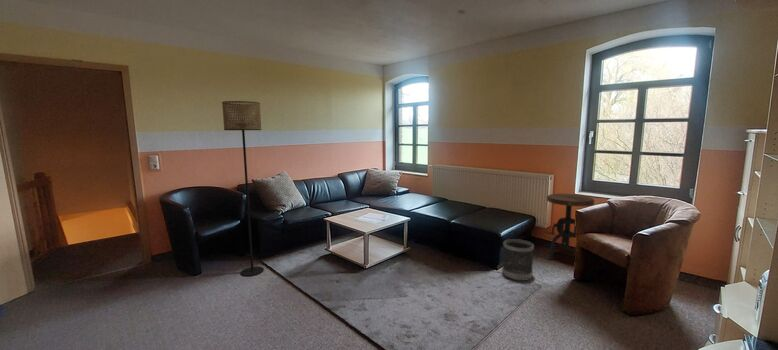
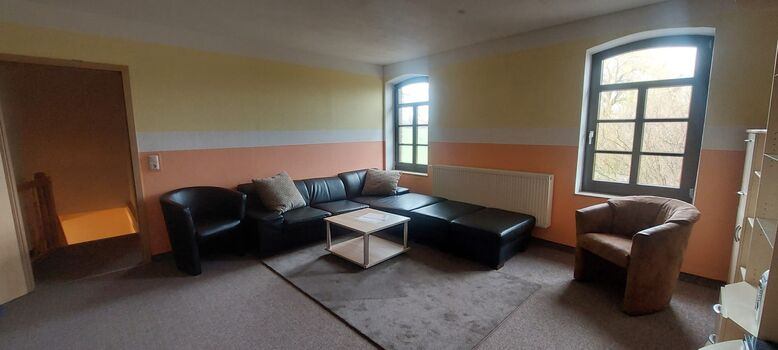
- wastebasket [501,238,535,282]
- floor lamp [221,100,265,277]
- side table [545,193,595,261]
